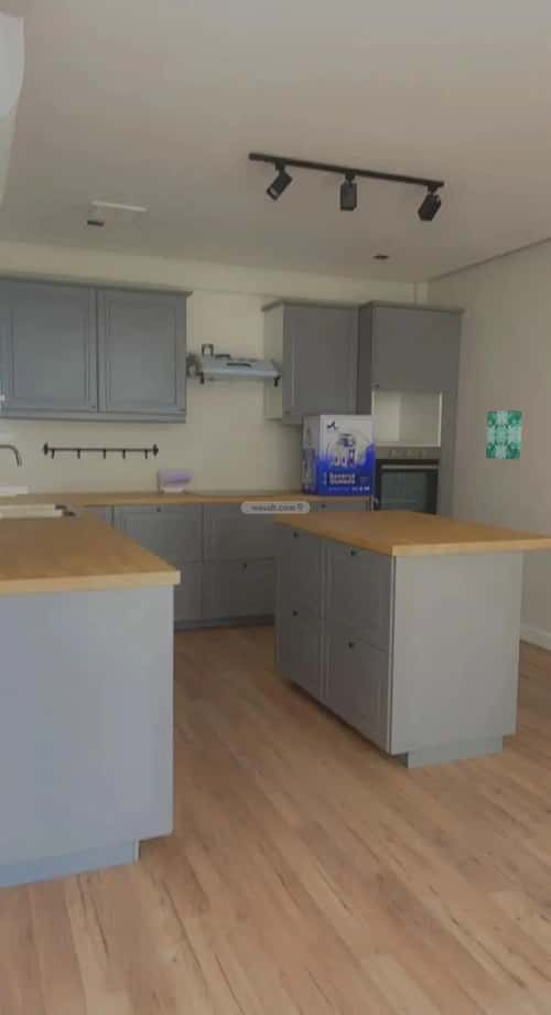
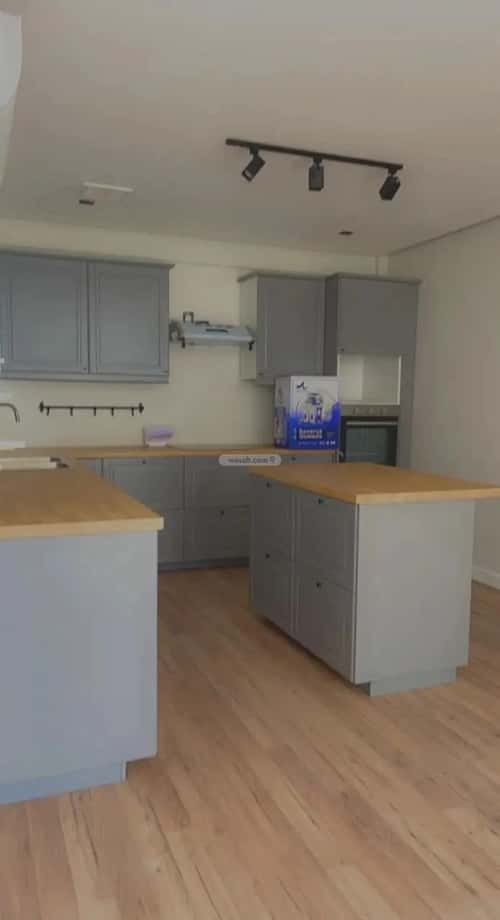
- wall art [485,409,523,460]
